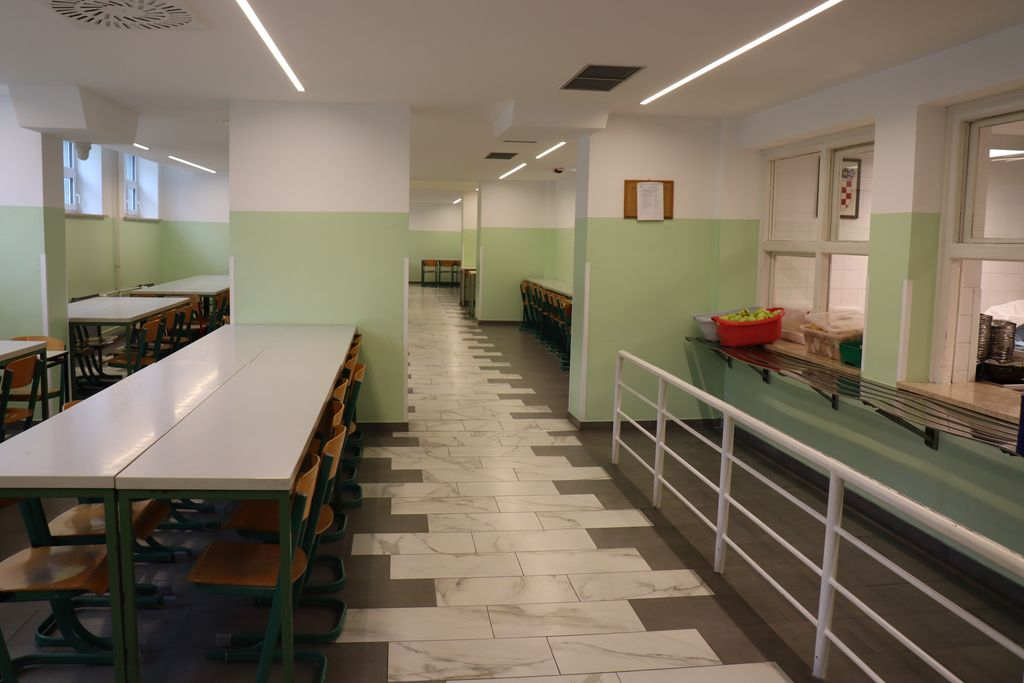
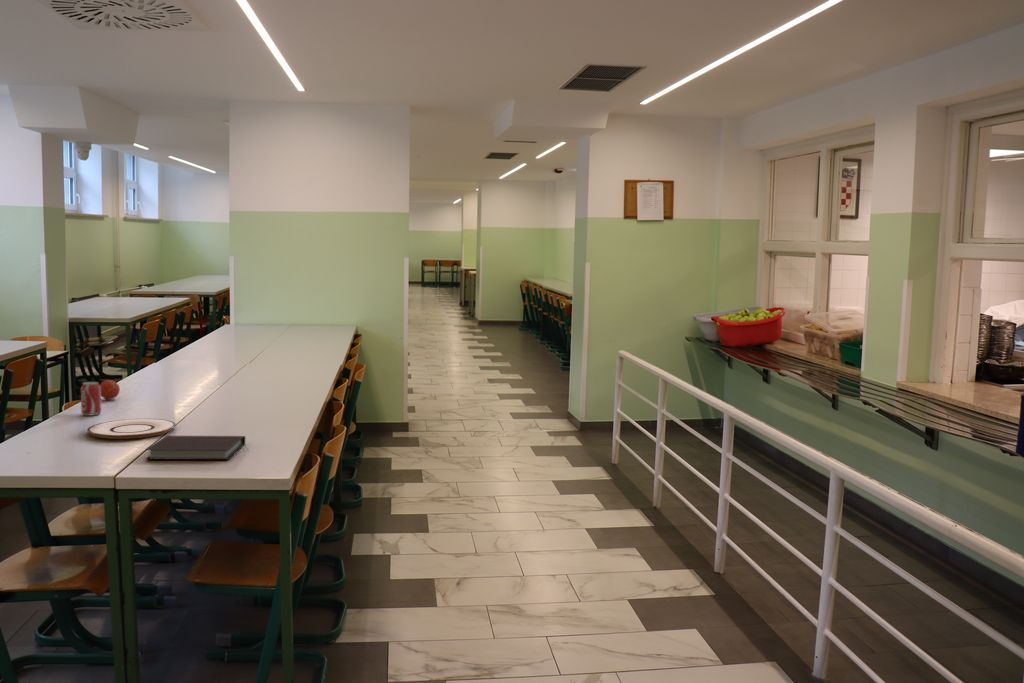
+ fruit [99,379,121,400]
+ beverage can [80,381,102,417]
+ plate [86,418,177,440]
+ notebook [144,435,246,461]
